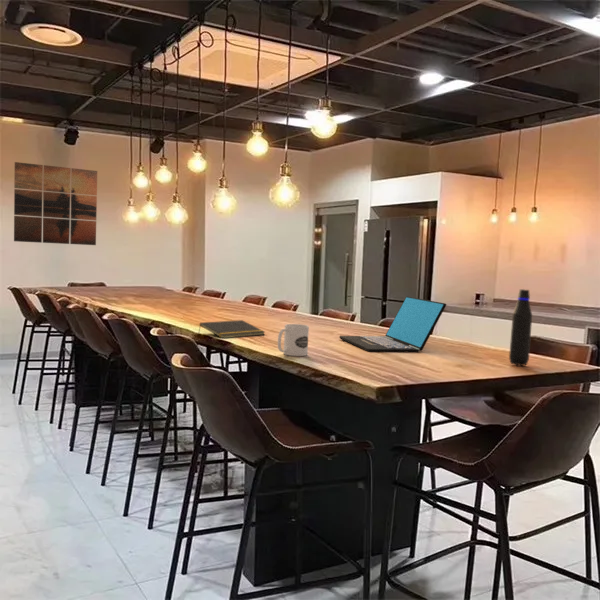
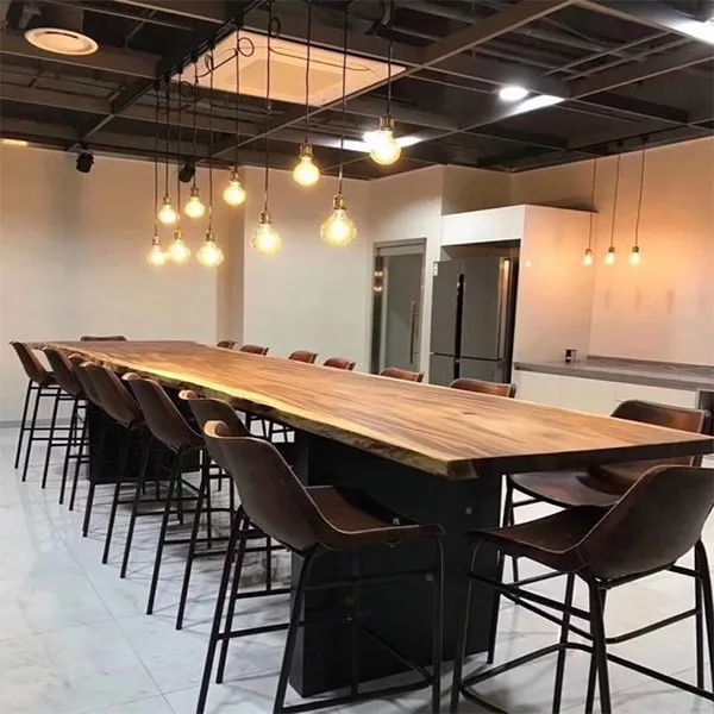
- wall art [13,161,98,246]
- notepad [198,319,266,339]
- laptop [338,295,447,353]
- water bottle [508,288,533,367]
- mug [277,323,310,357]
